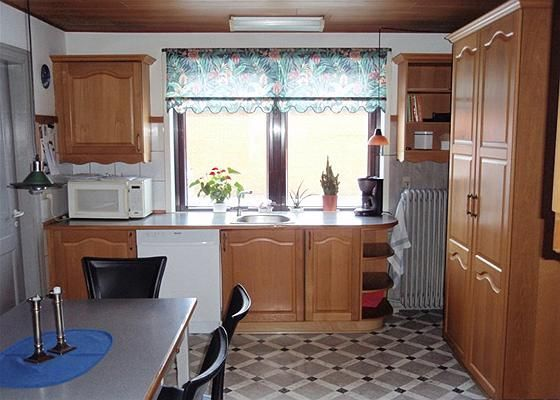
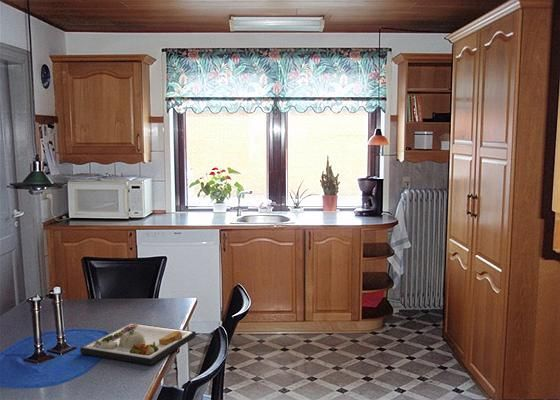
+ dinner plate [79,322,197,366]
